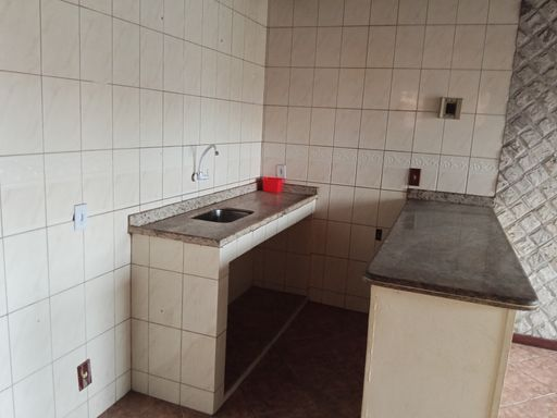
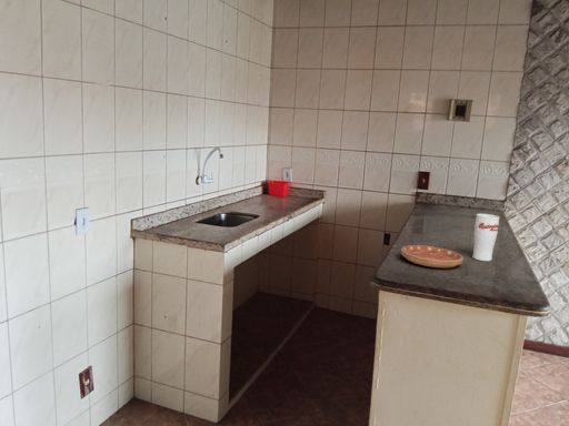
+ saucer [400,244,465,268]
+ cup [471,213,500,262]
